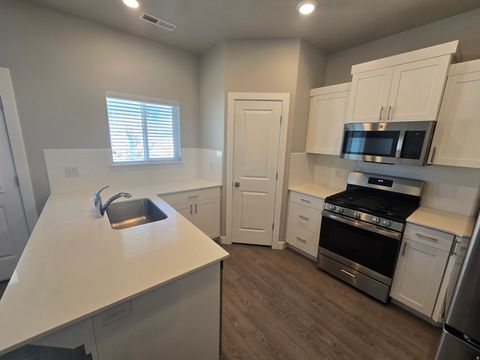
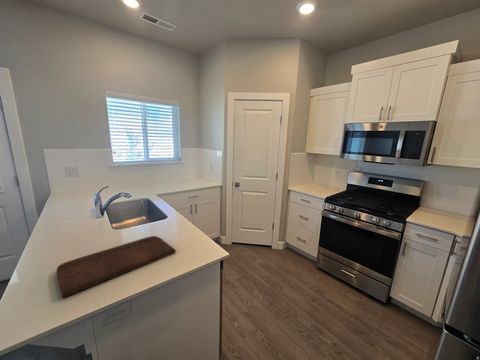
+ cutting board [56,235,176,299]
